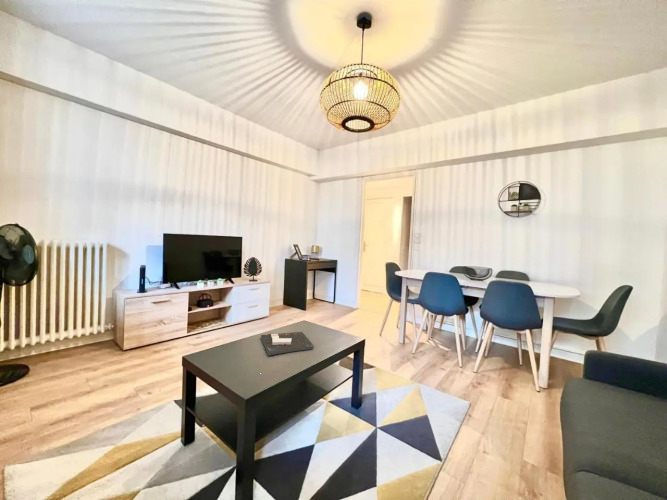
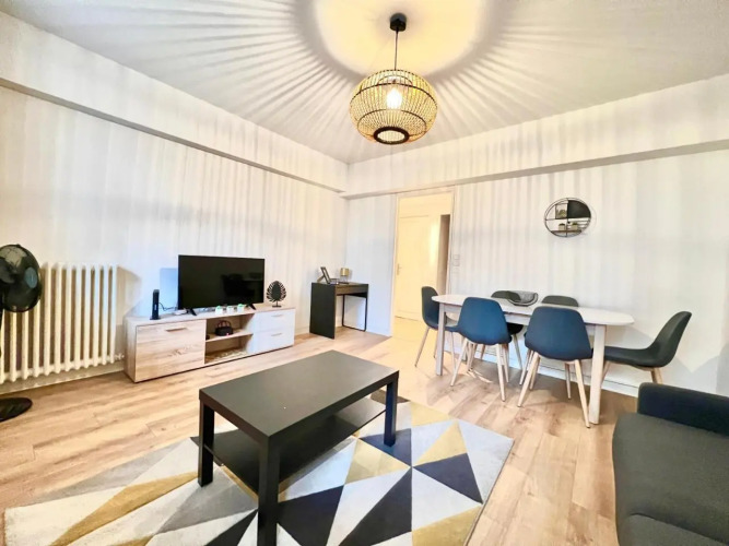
- board game [260,331,315,357]
